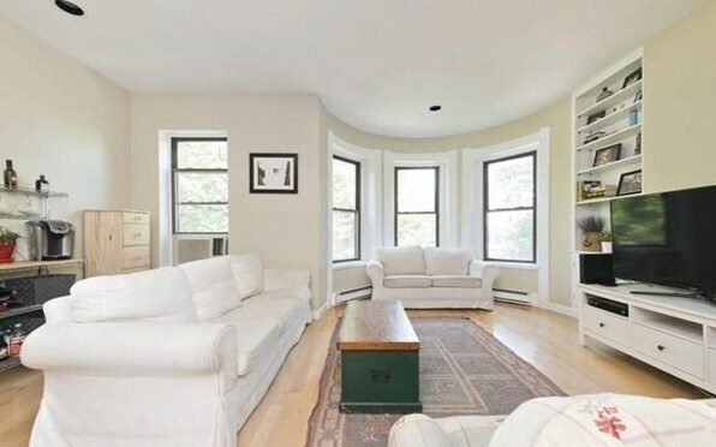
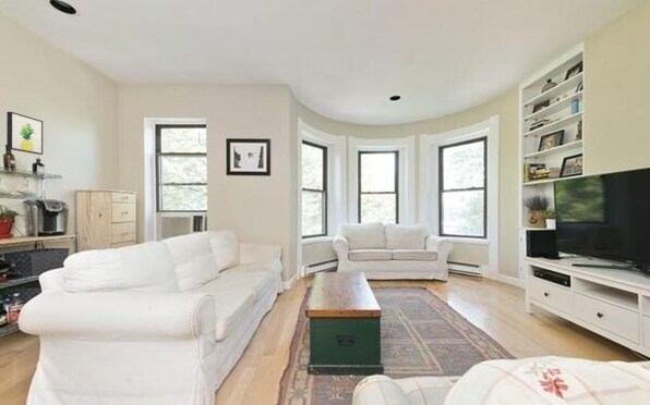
+ wall art [5,111,44,156]
